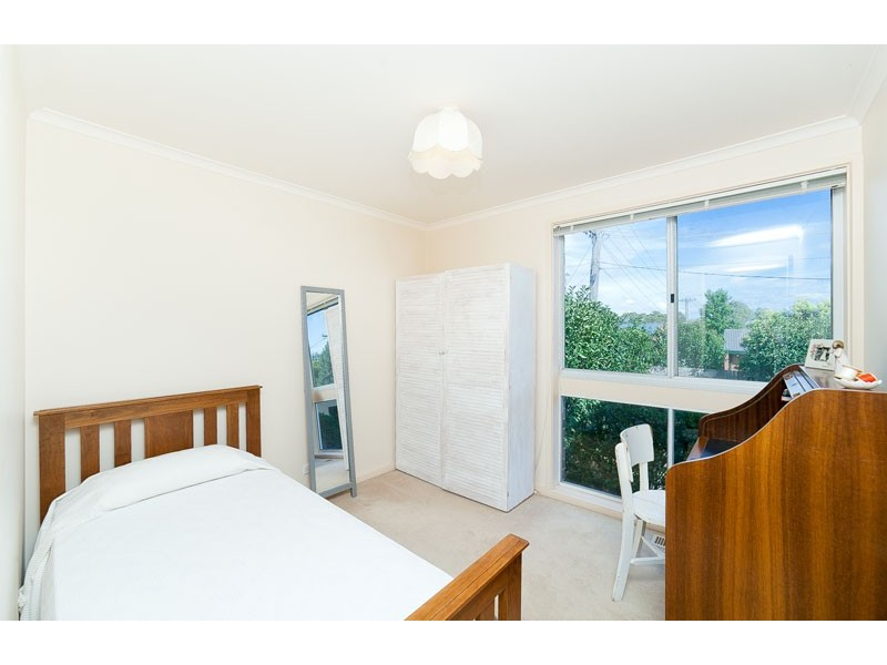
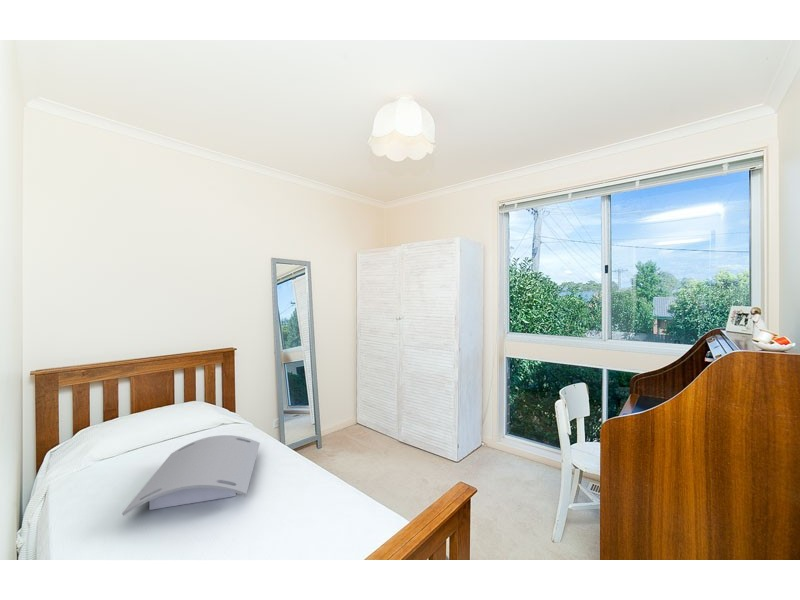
+ serving tray [121,434,261,517]
